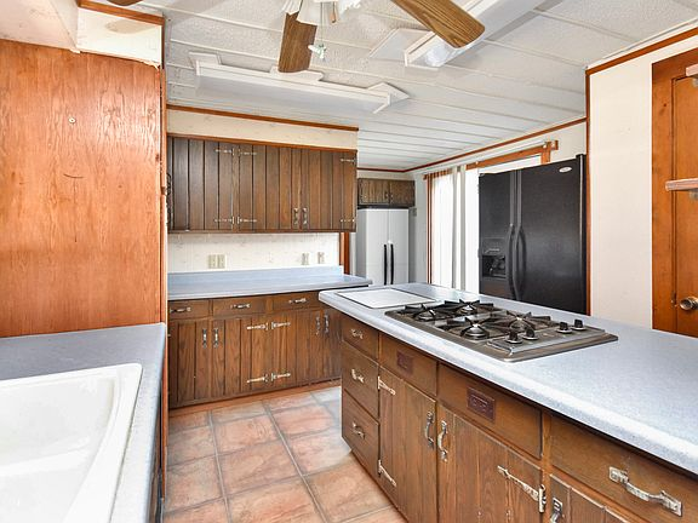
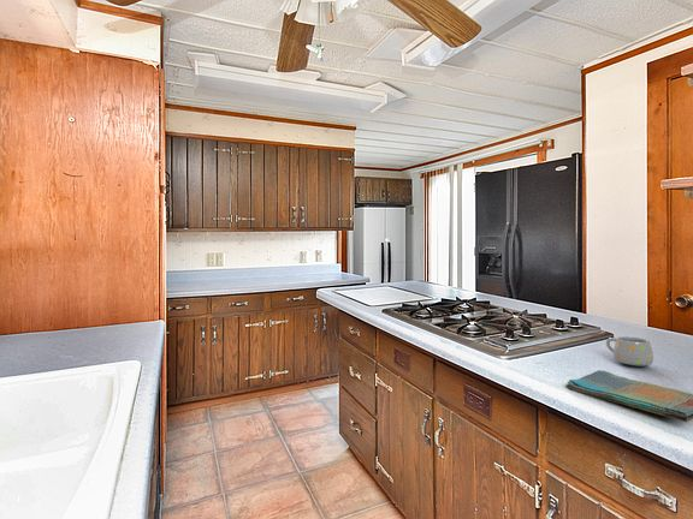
+ dish towel [564,369,693,423]
+ mug [605,335,654,368]
